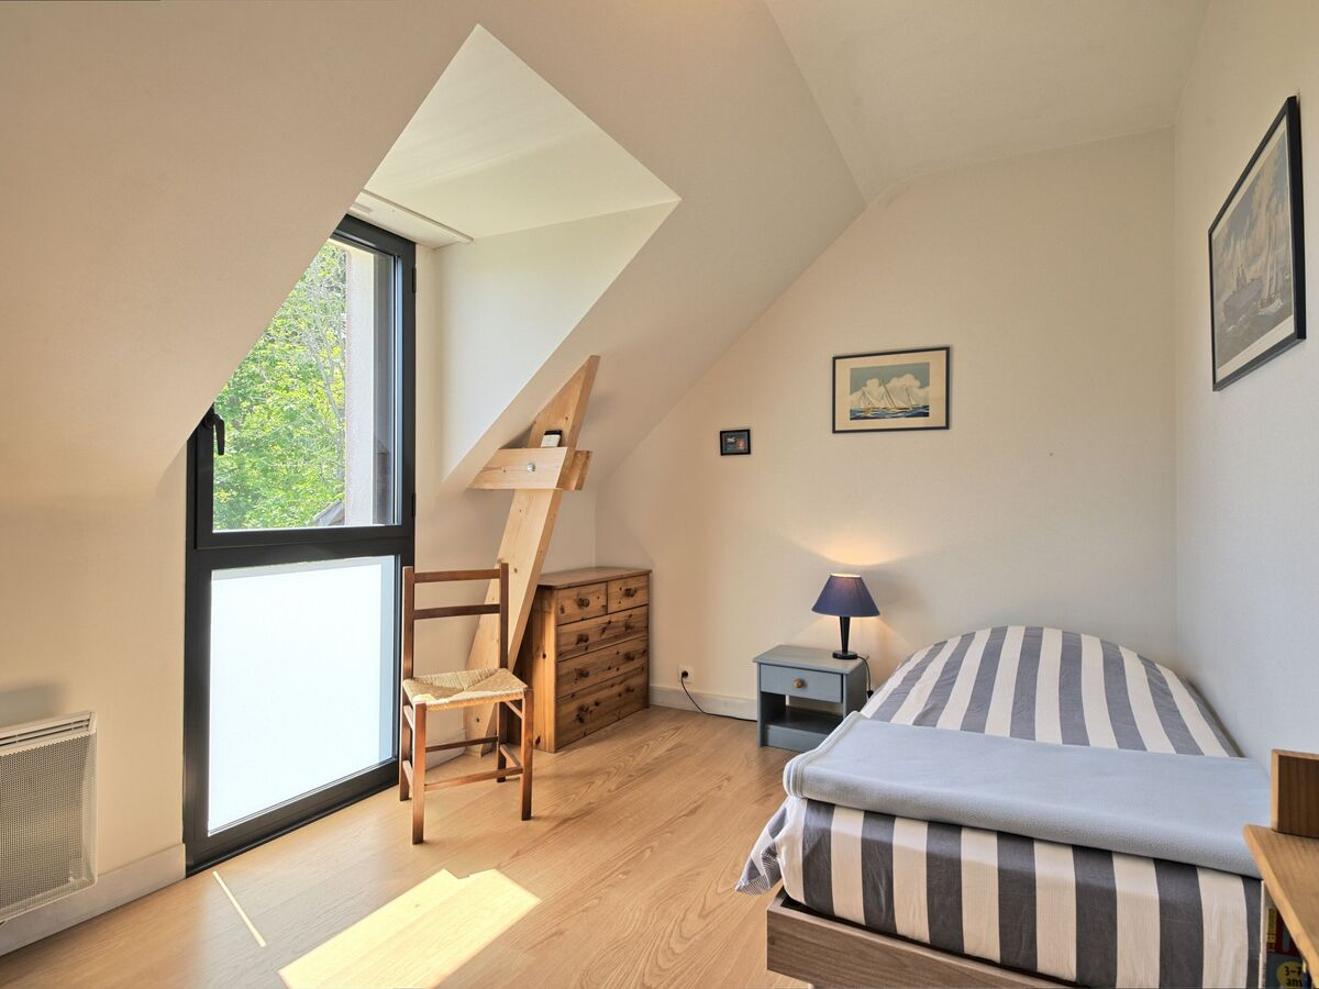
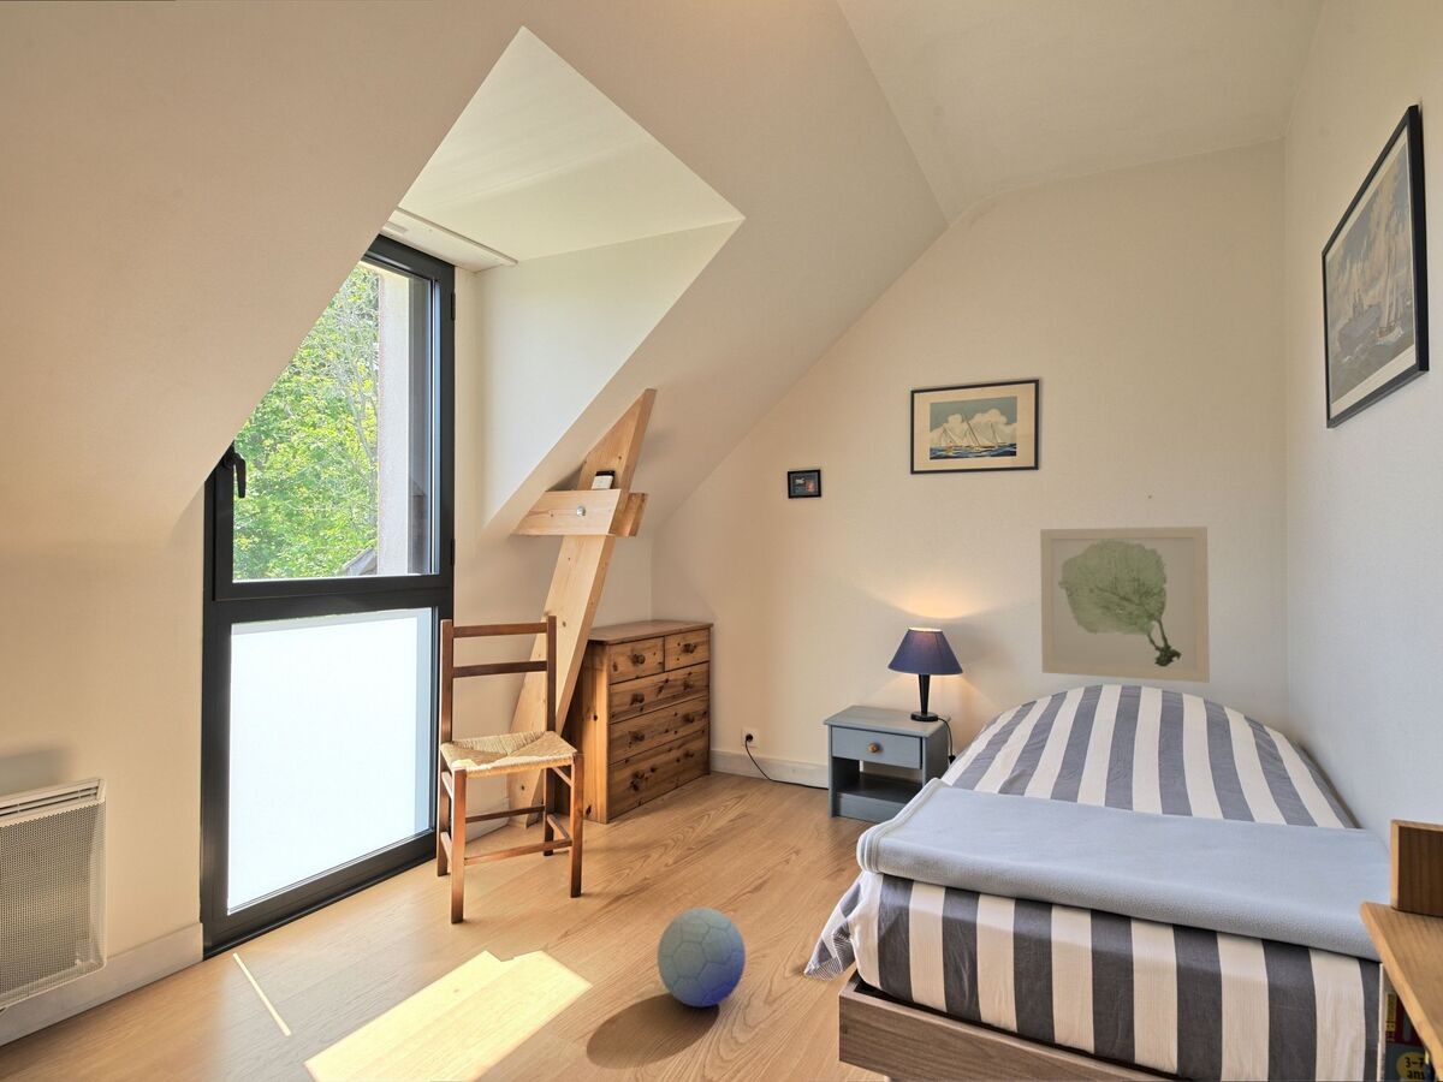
+ ball [657,906,747,1007]
+ wall art [1039,525,1211,684]
